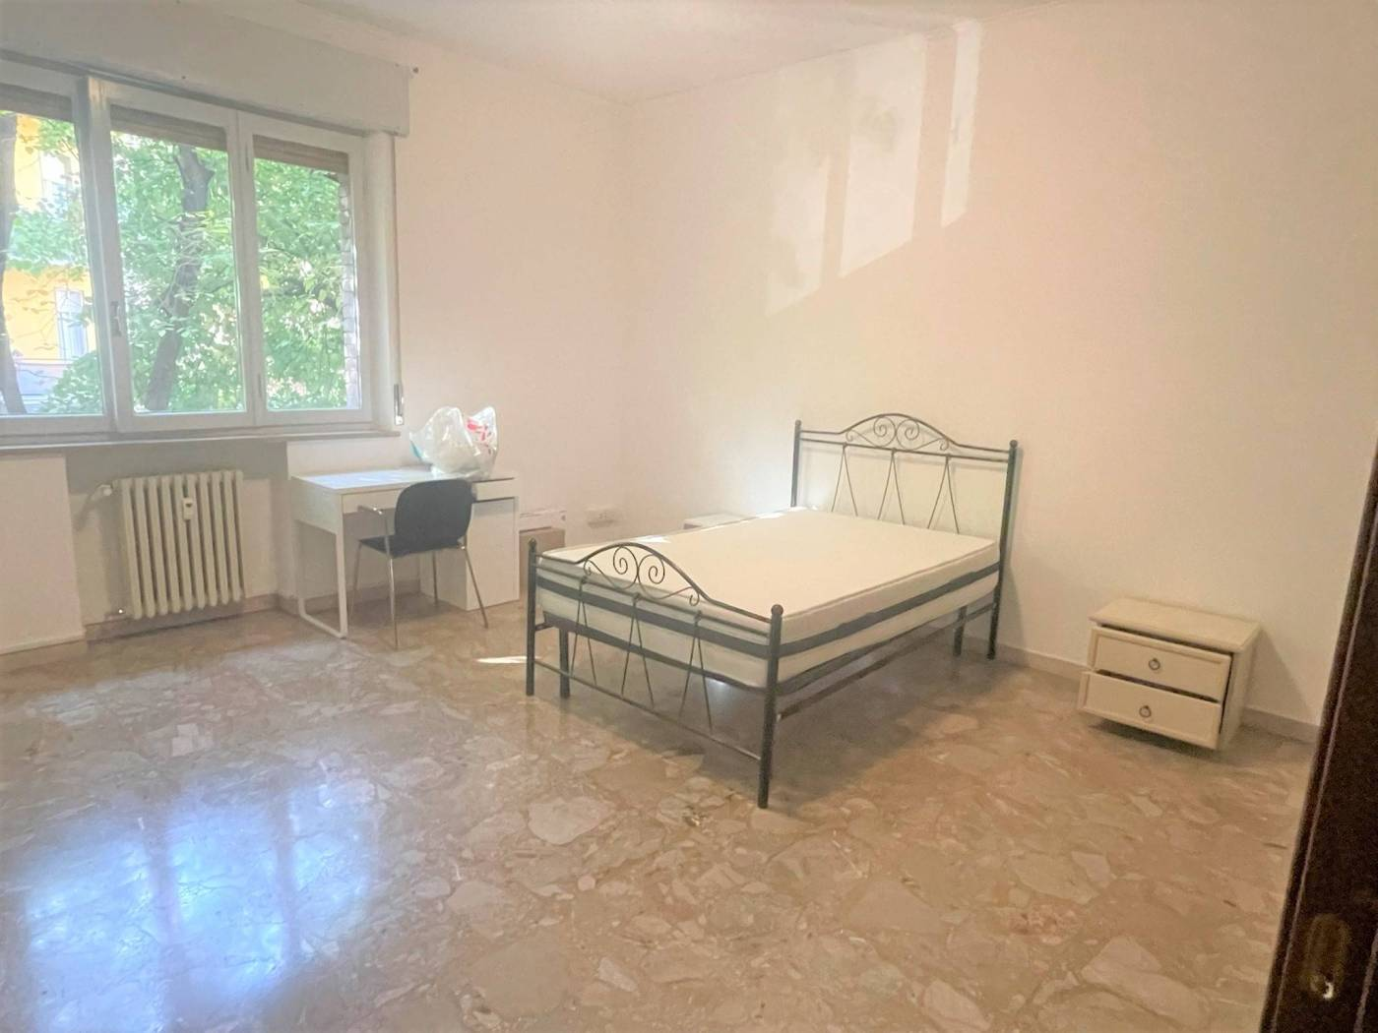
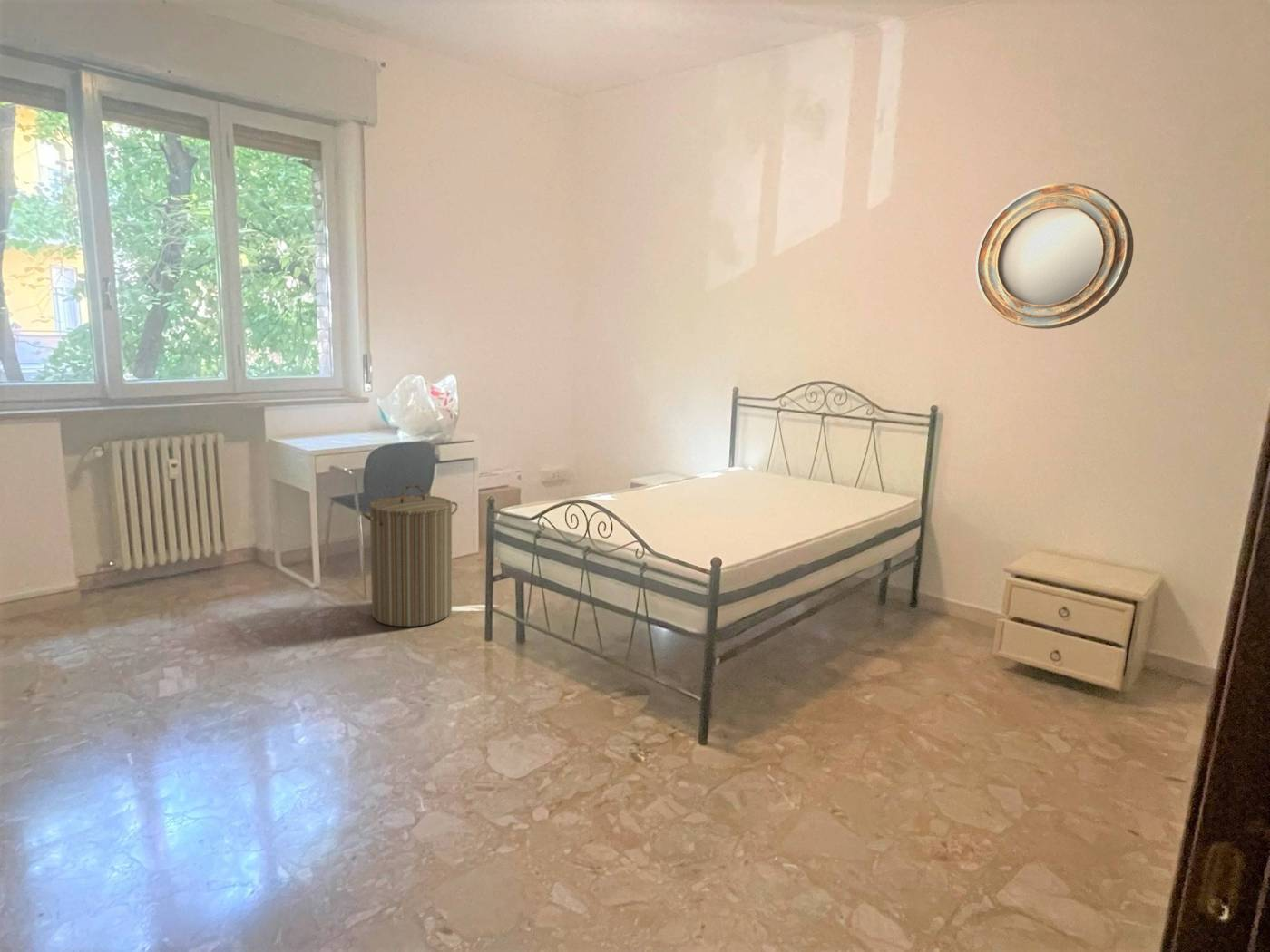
+ home mirror [975,182,1135,330]
+ laundry hamper [362,483,459,627]
